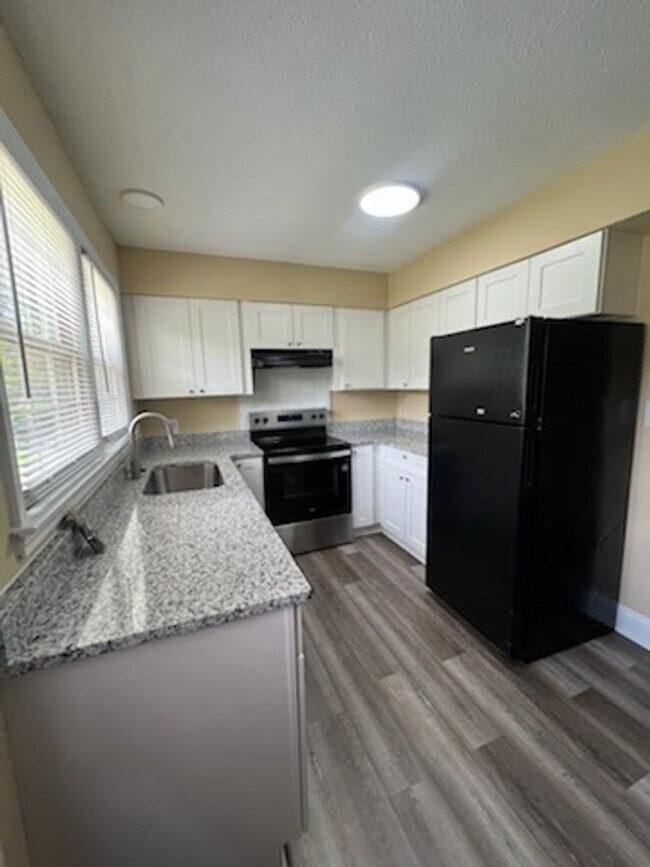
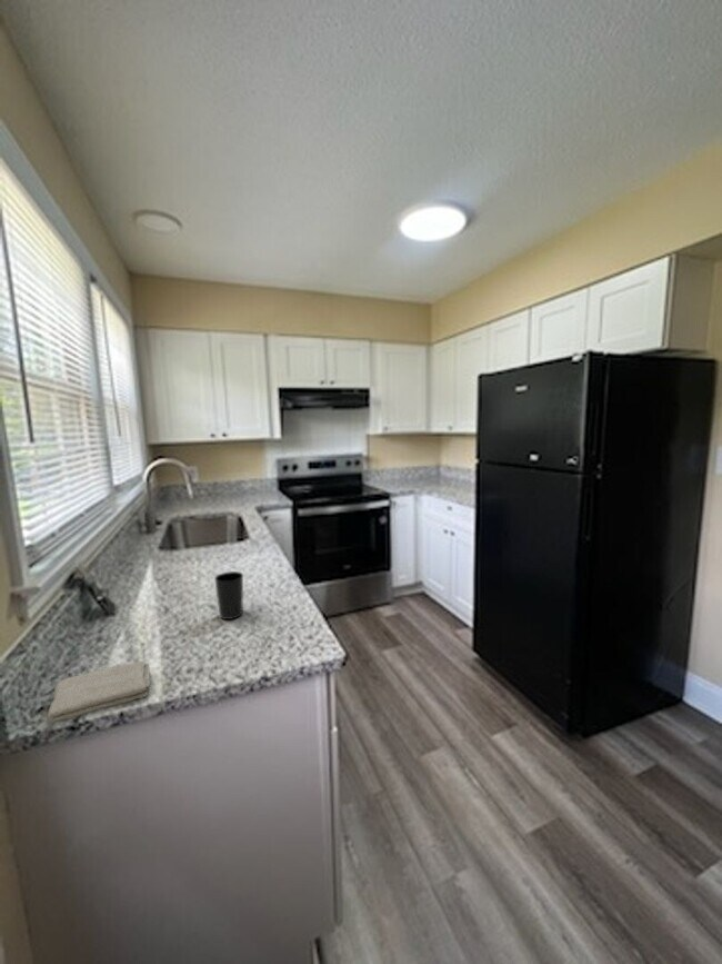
+ washcloth [47,660,152,724]
+ cup [213,570,244,620]
